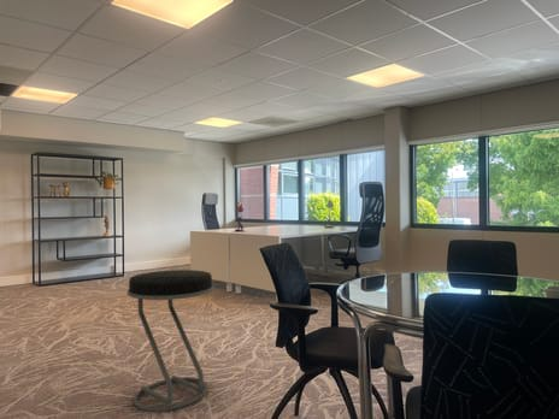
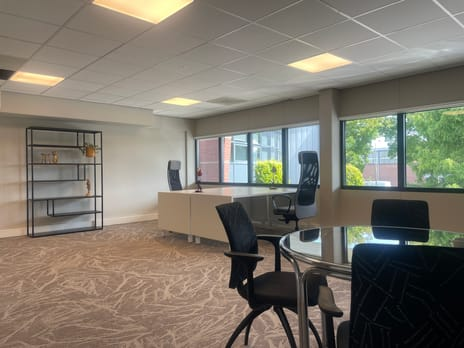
- stool [126,268,214,413]
